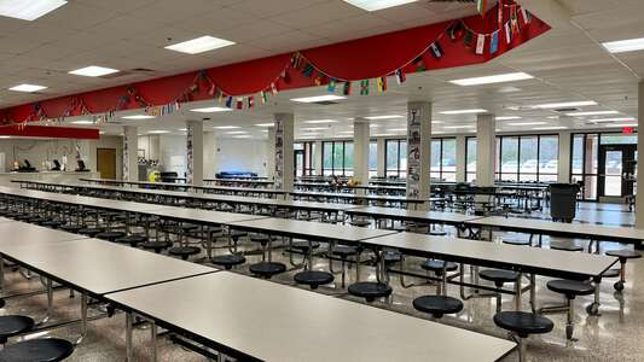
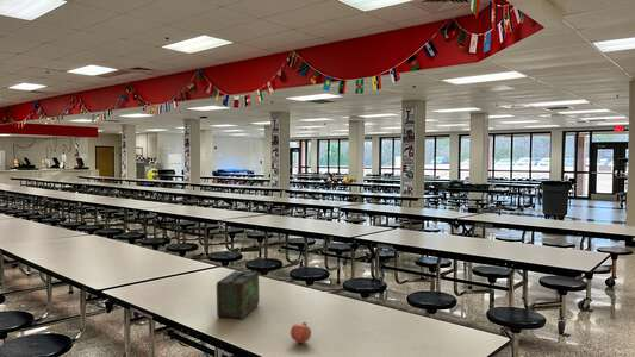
+ pomegranate [290,321,312,344]
+ lunch box [216,270,260,320]
